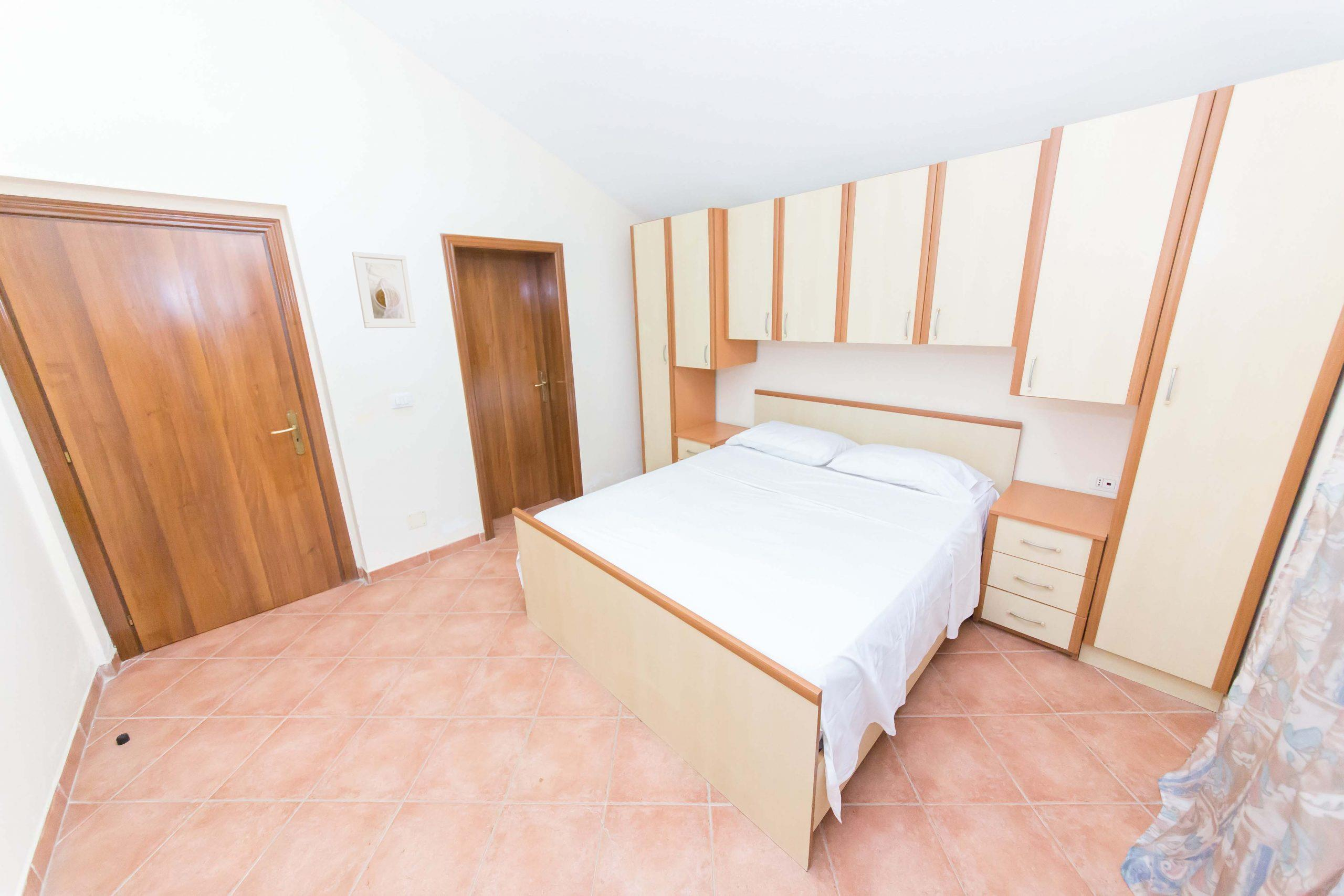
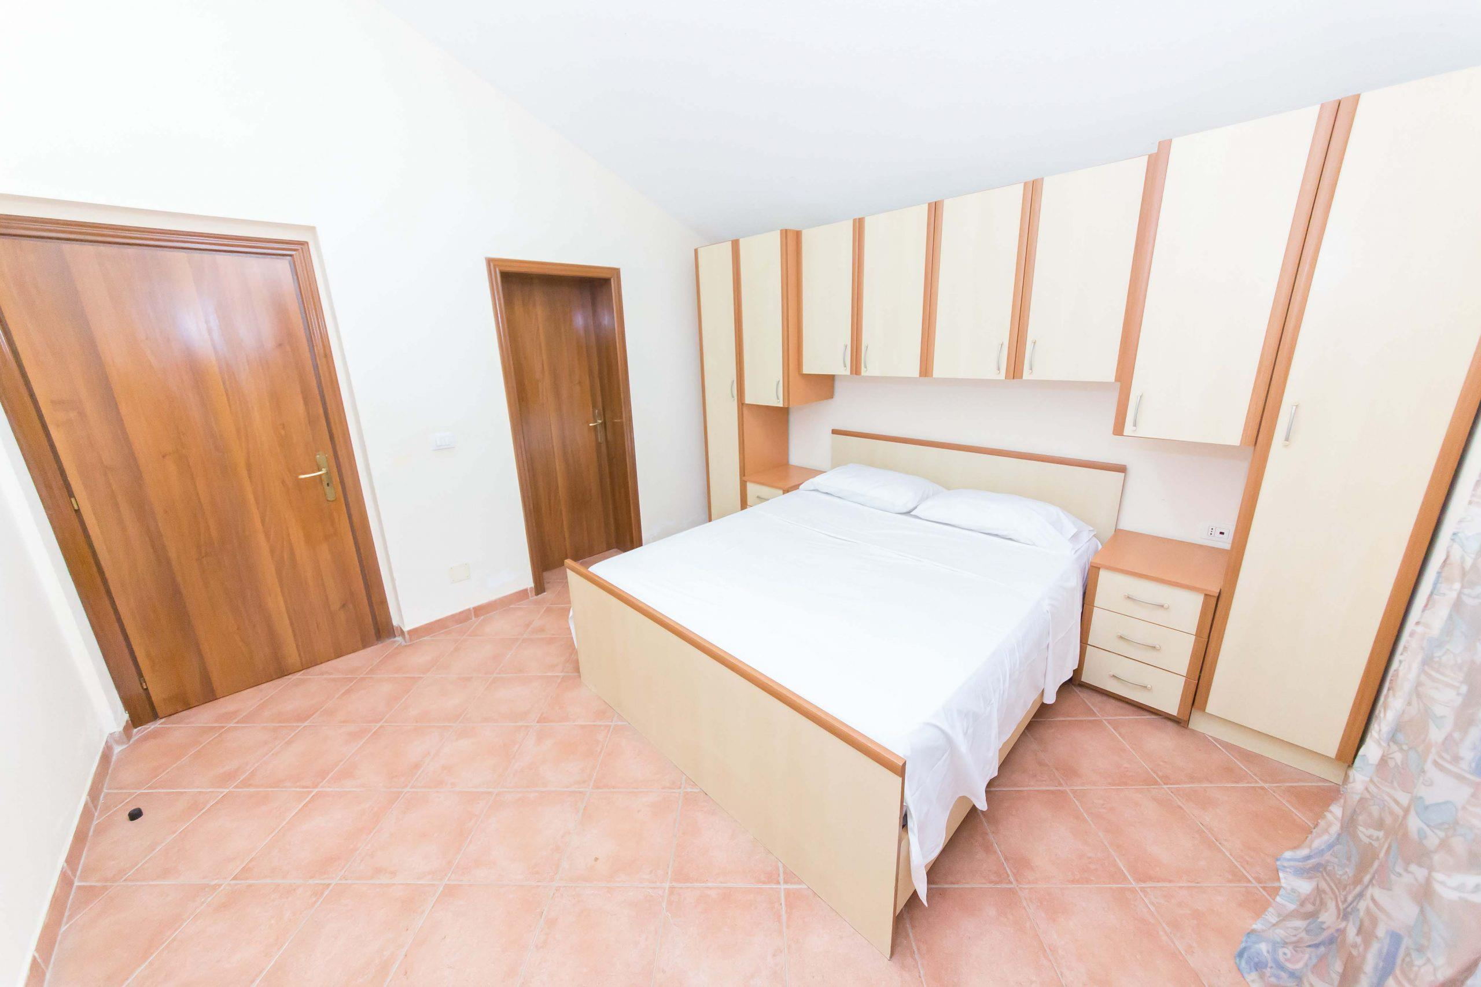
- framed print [351,251,417,329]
